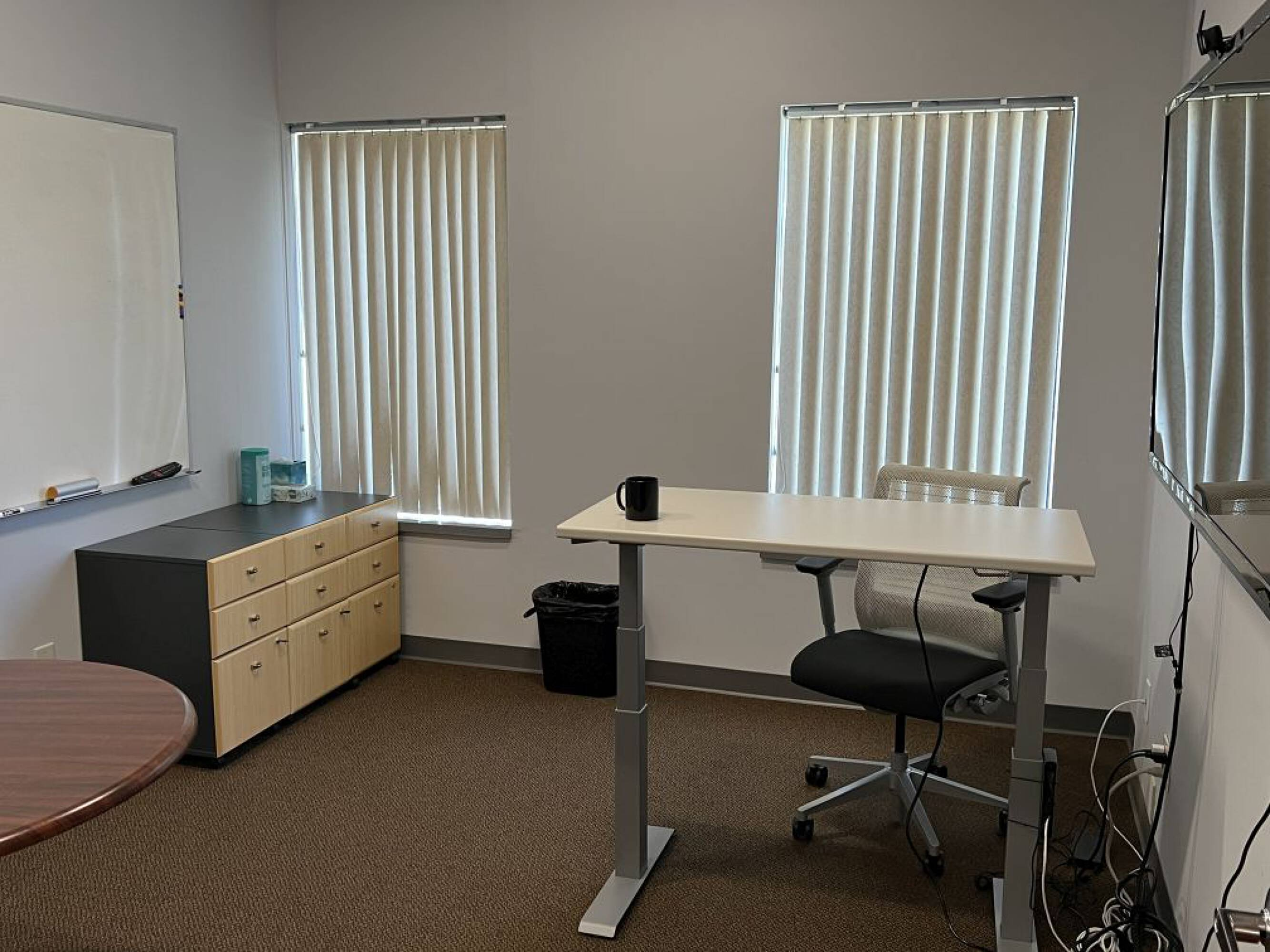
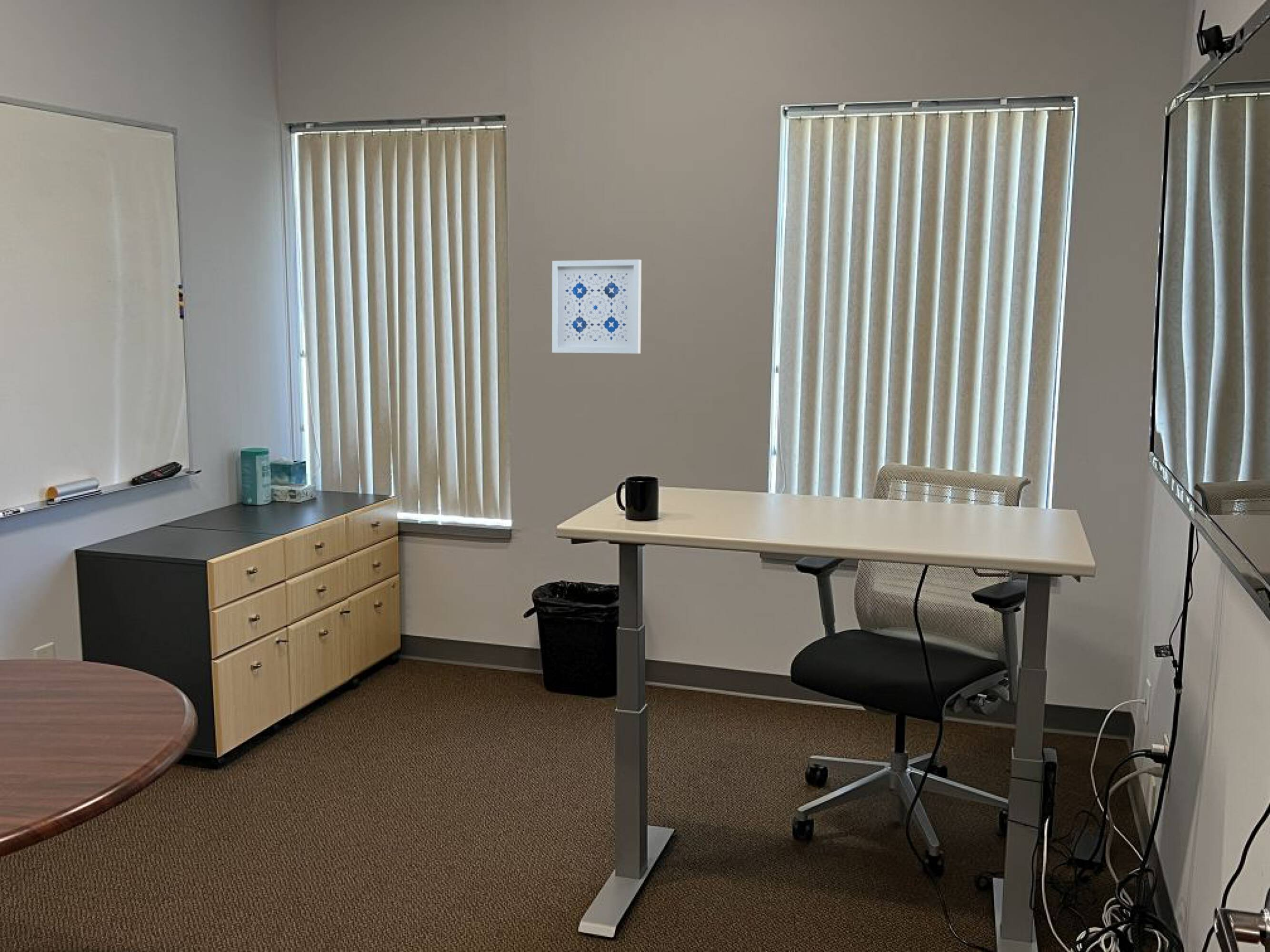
+ wall art [551,259,642,354]
